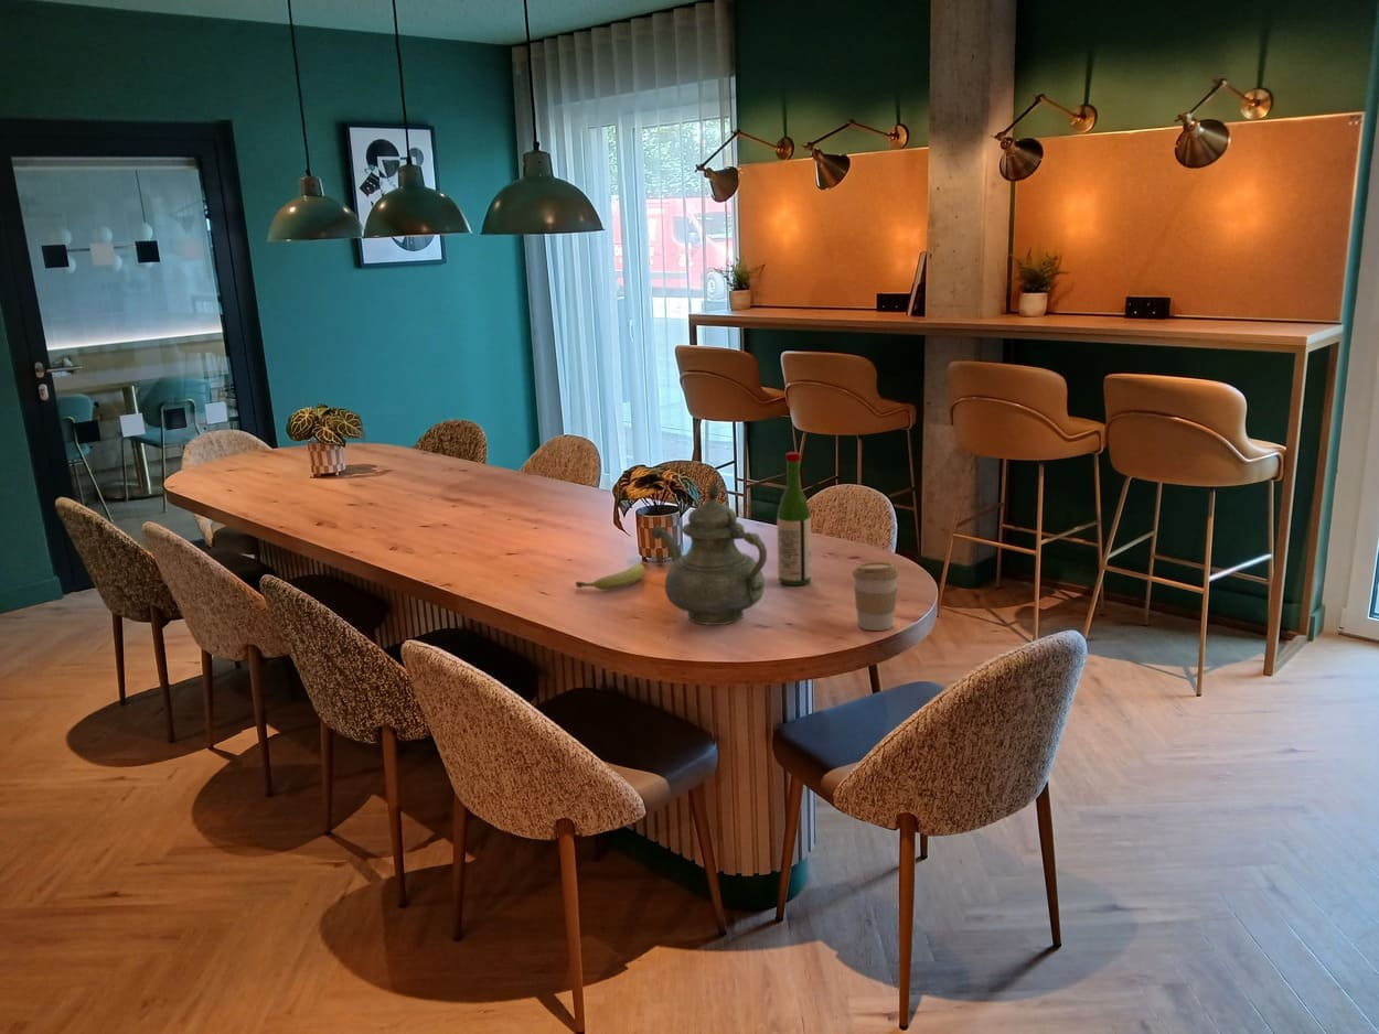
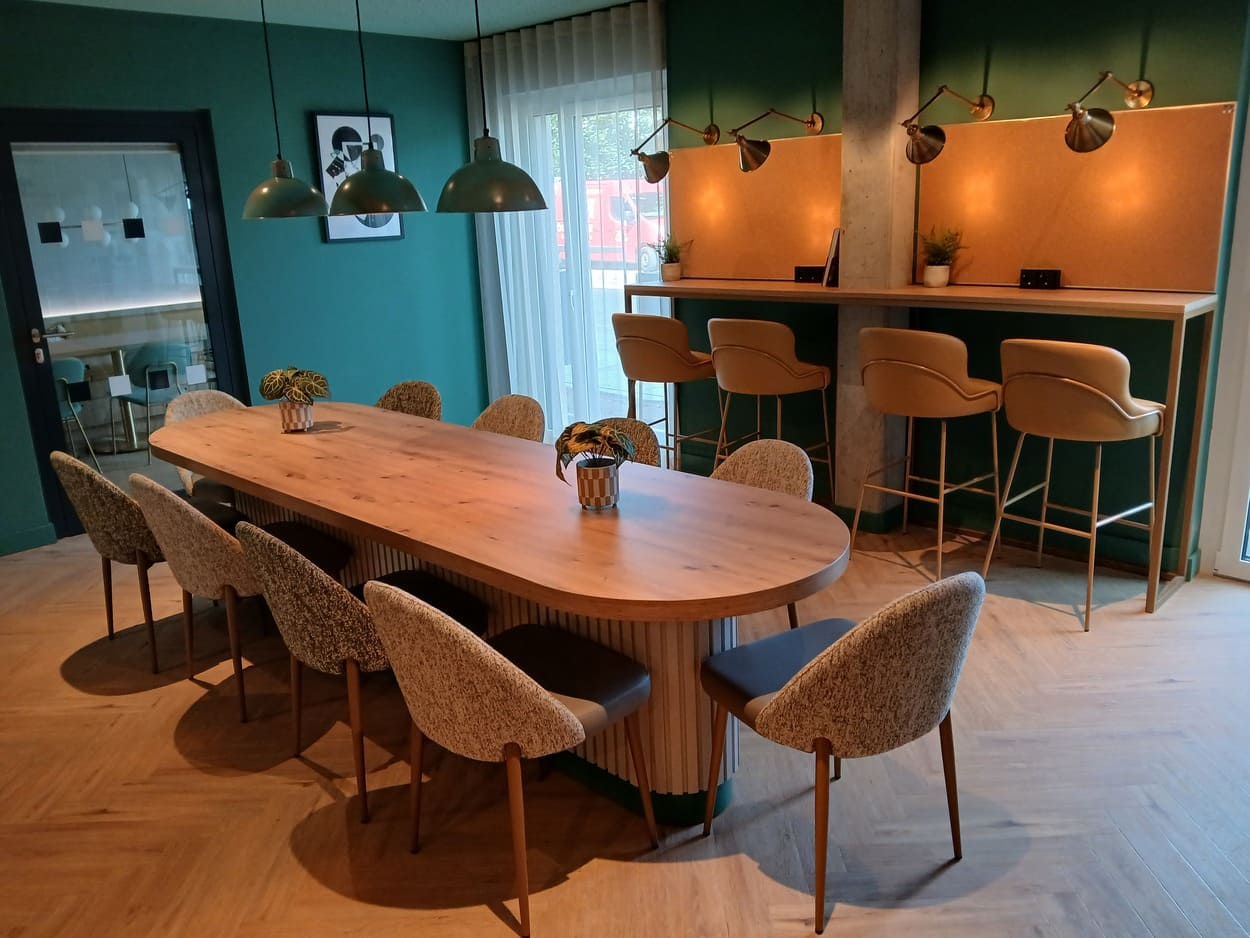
- coffee cup [851,561,900,632]
- teapot [651,481,768,626]
- wine bottle [776,451,812,586]
- fruit [575,563,646,591]
